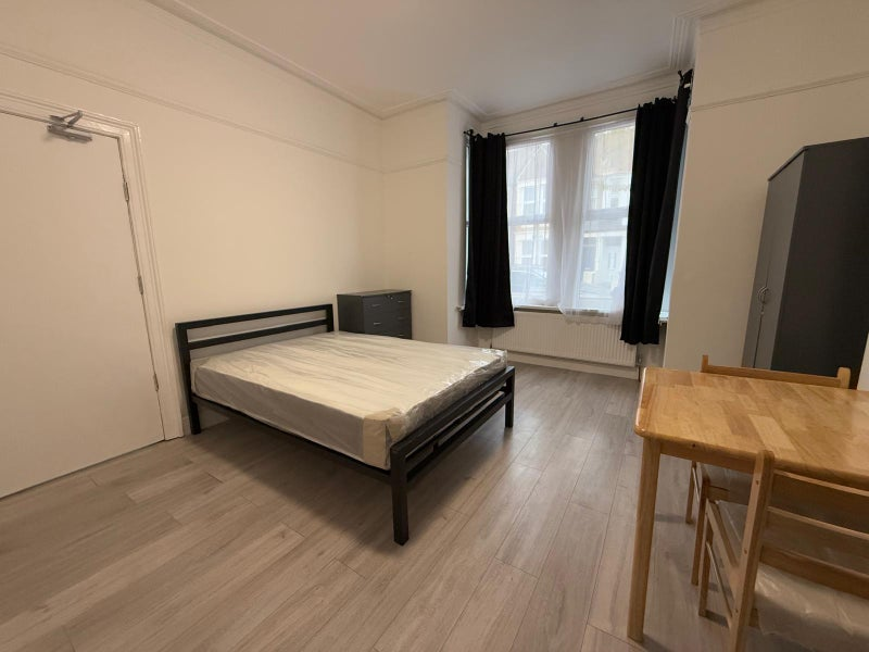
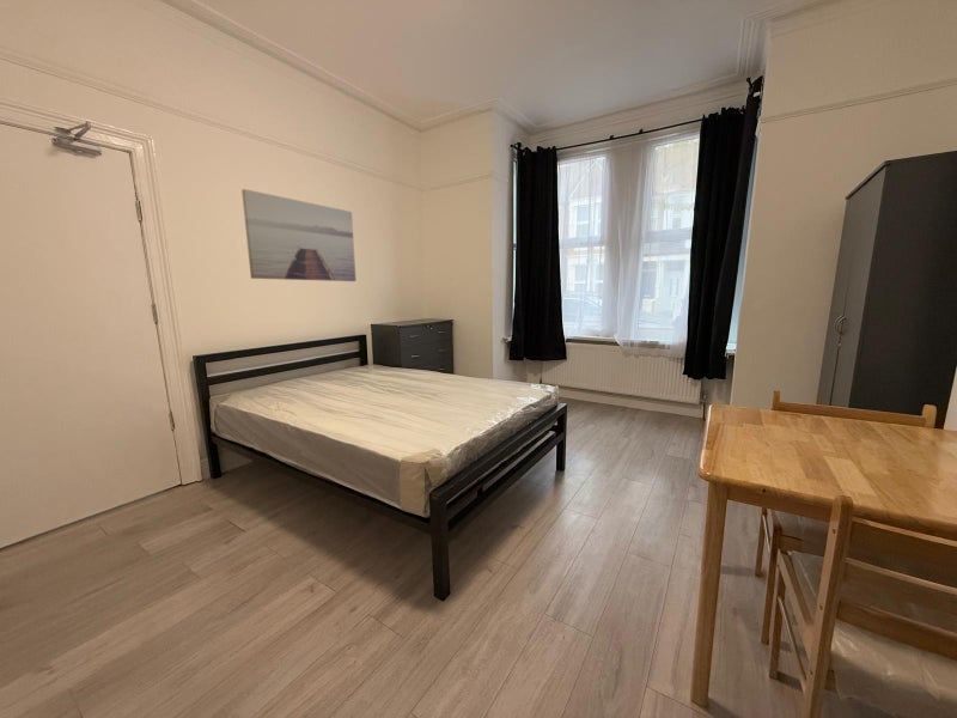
+ wall art [240,188,358,282]
